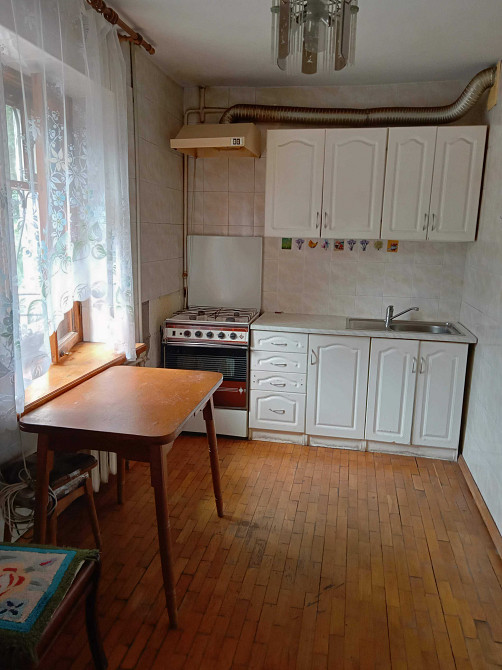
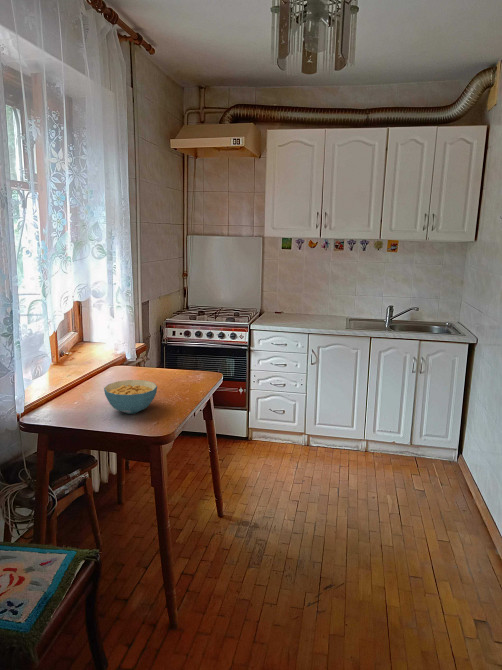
+ cereal bowl [103,379,158,415]
